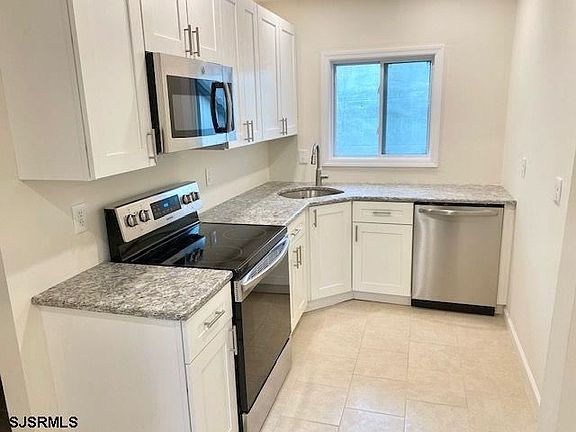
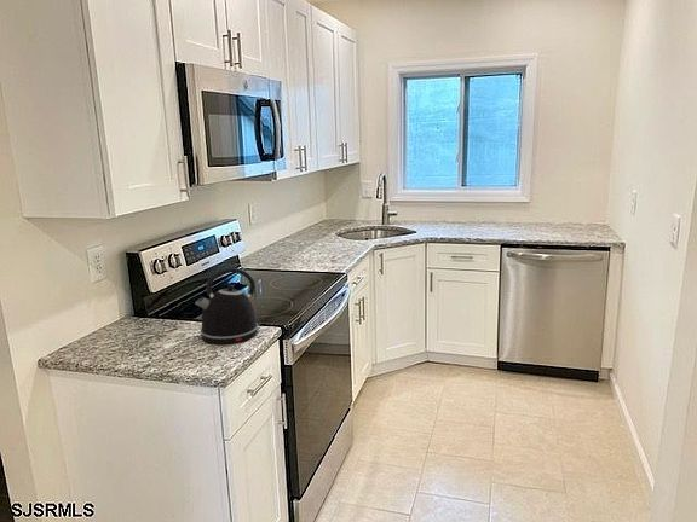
+ kettle [194,267,261,344]
